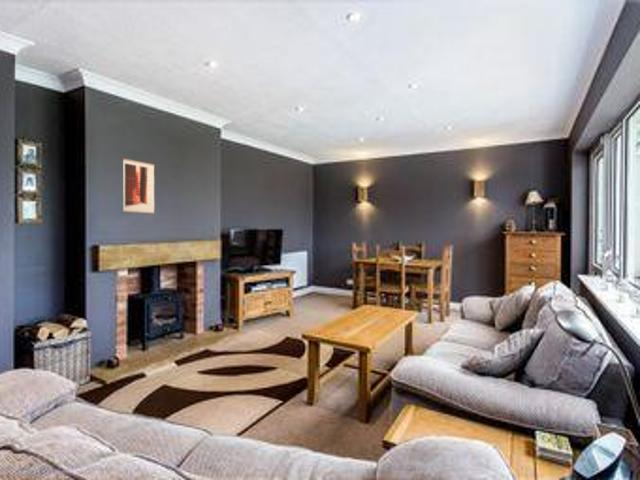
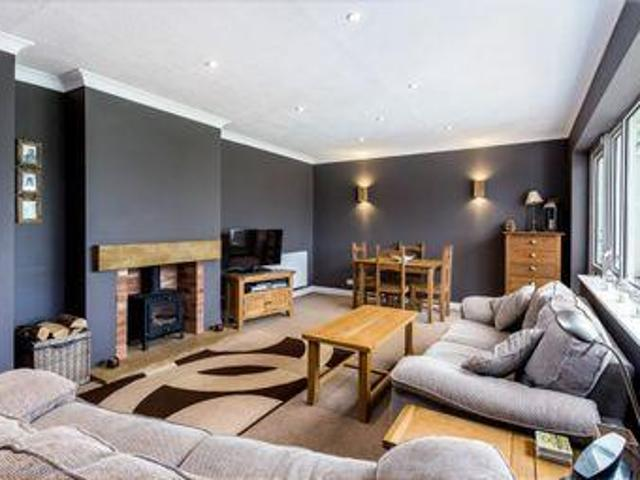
- wall art [122,158,155,215]
